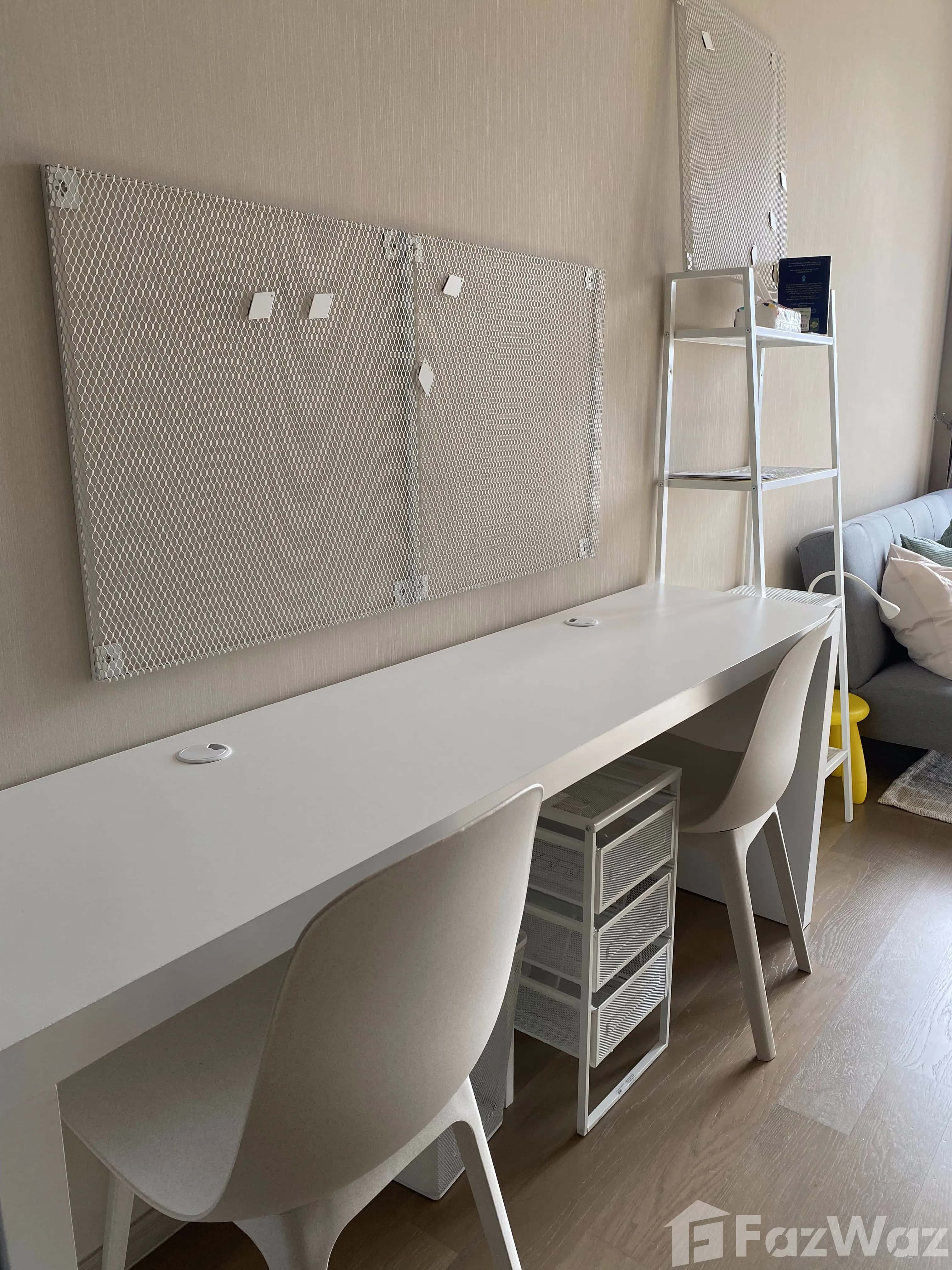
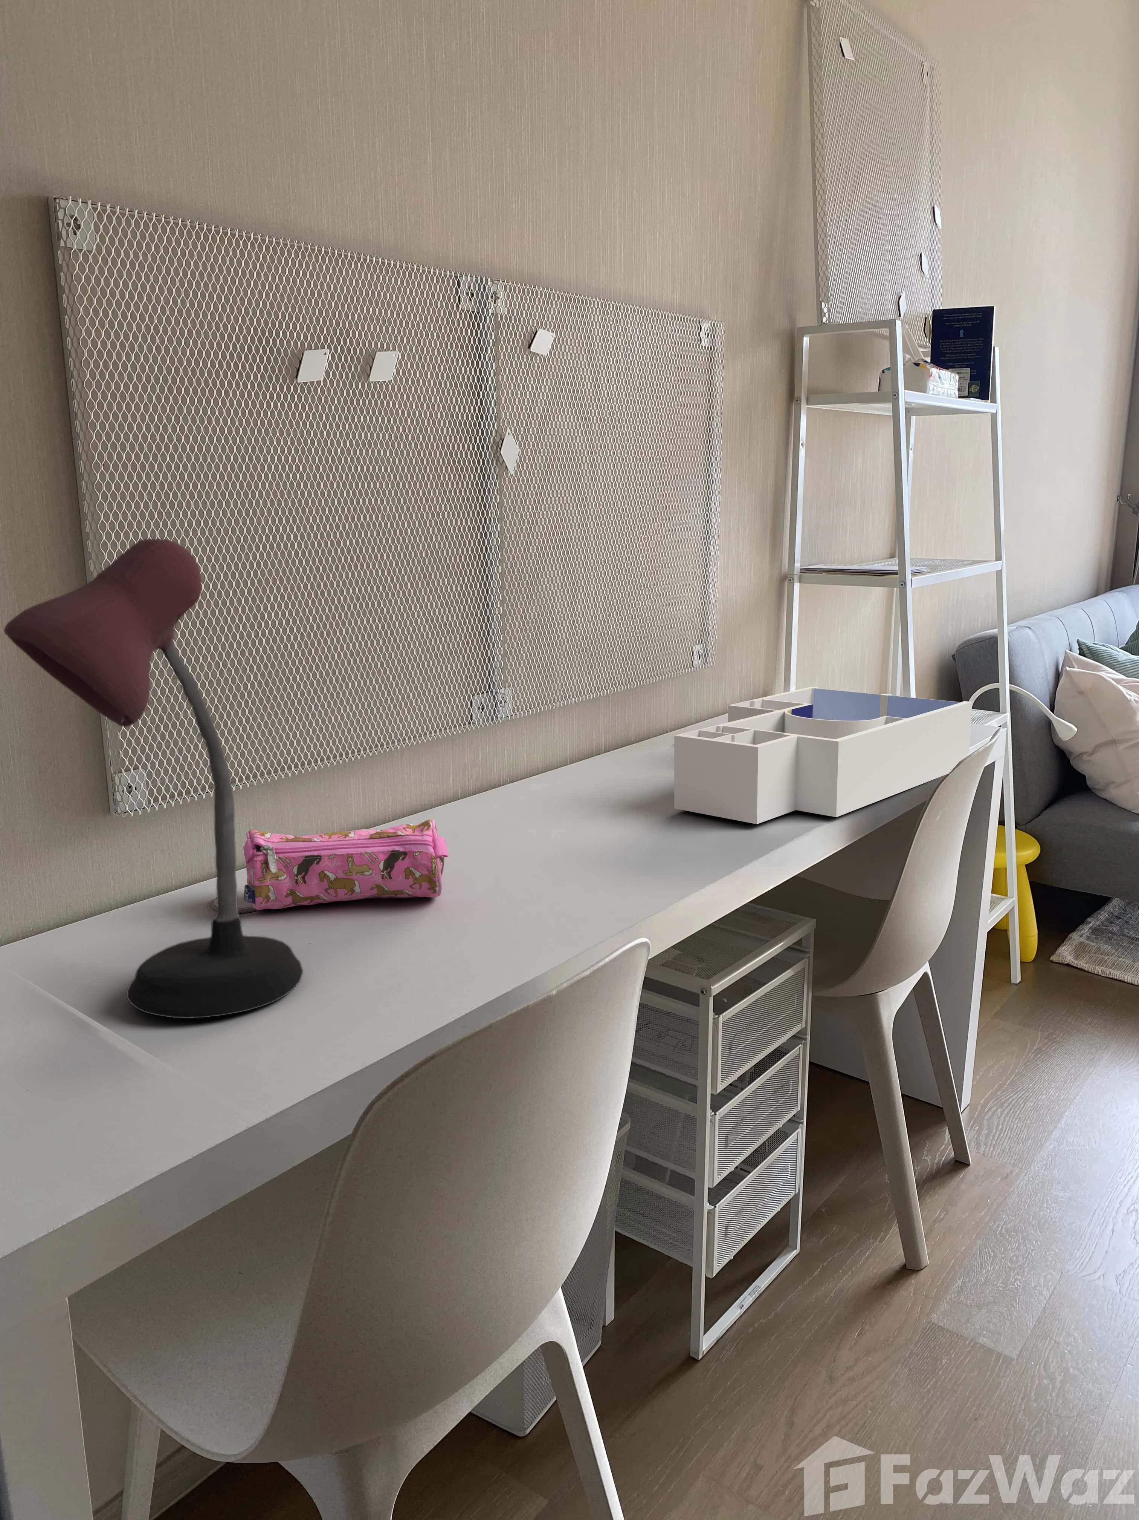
+ desk organizer [674,687,973,825]
+ pencil case [243,819,449,911]
+ desk lamp [4,539,304,1019]
